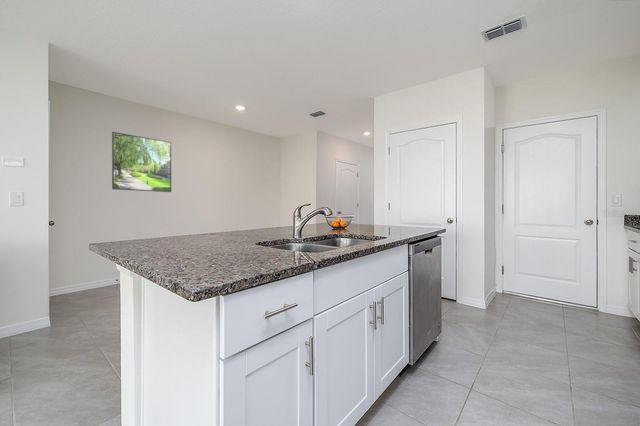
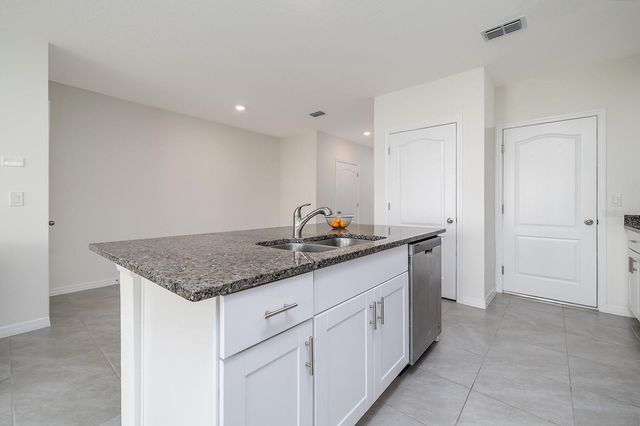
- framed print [111,131,172,193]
